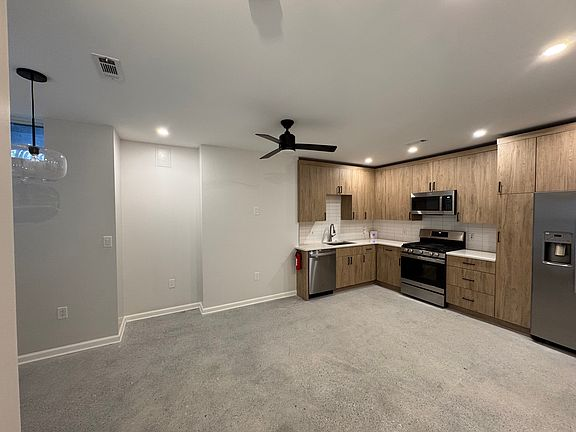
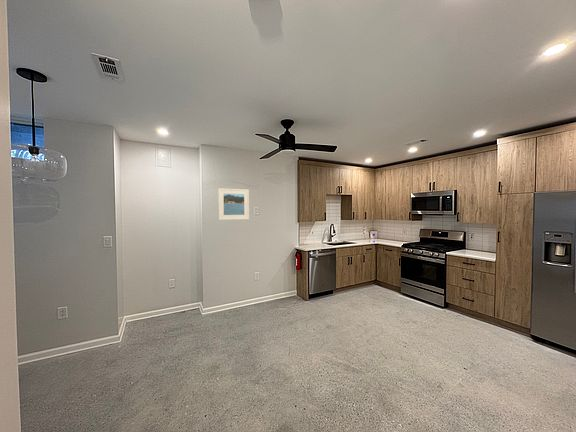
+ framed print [217,187,250,221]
